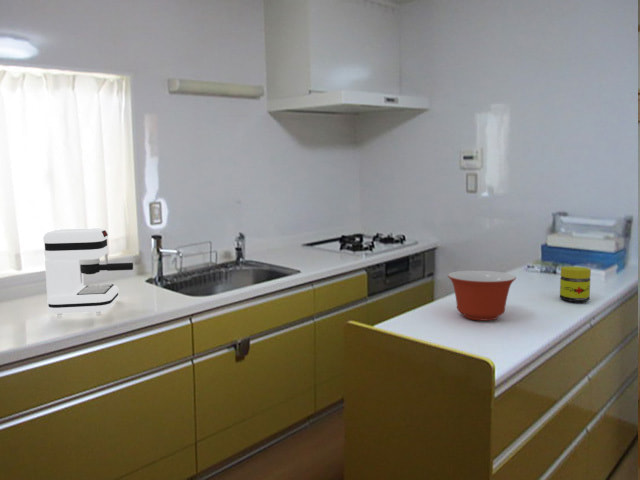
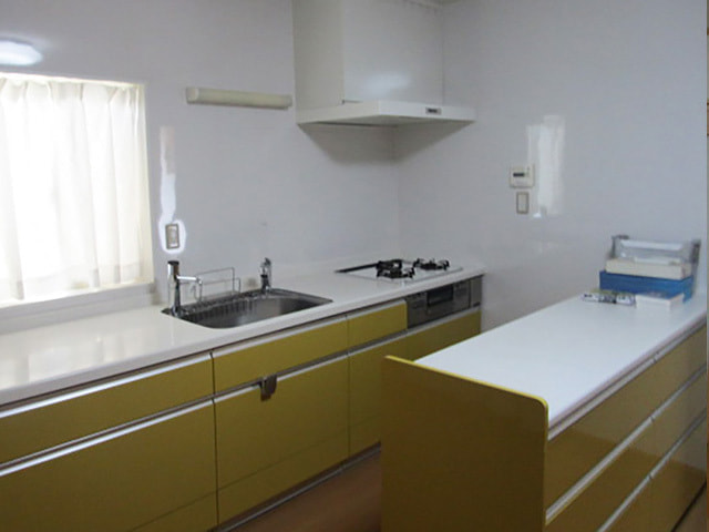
- jar [559,266,592,303]
- coffee maker [42,227,134,316]
- mixing bowl [447,270,517,322]
